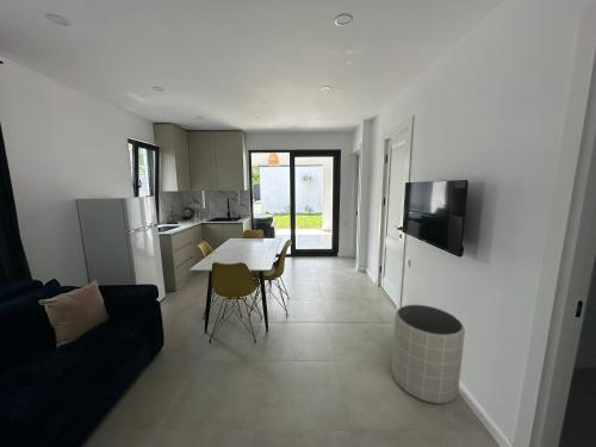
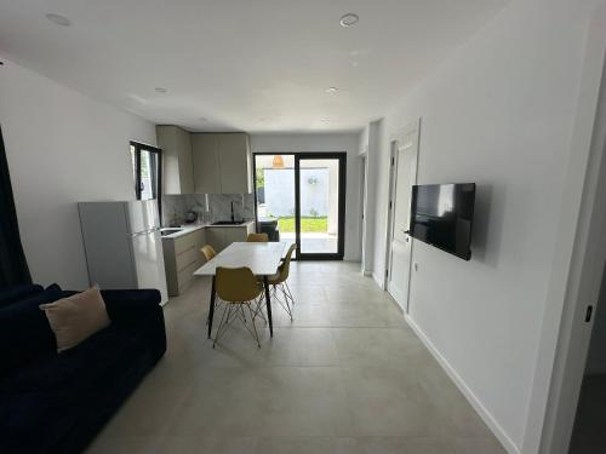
- trash can [391,304,466,405]
